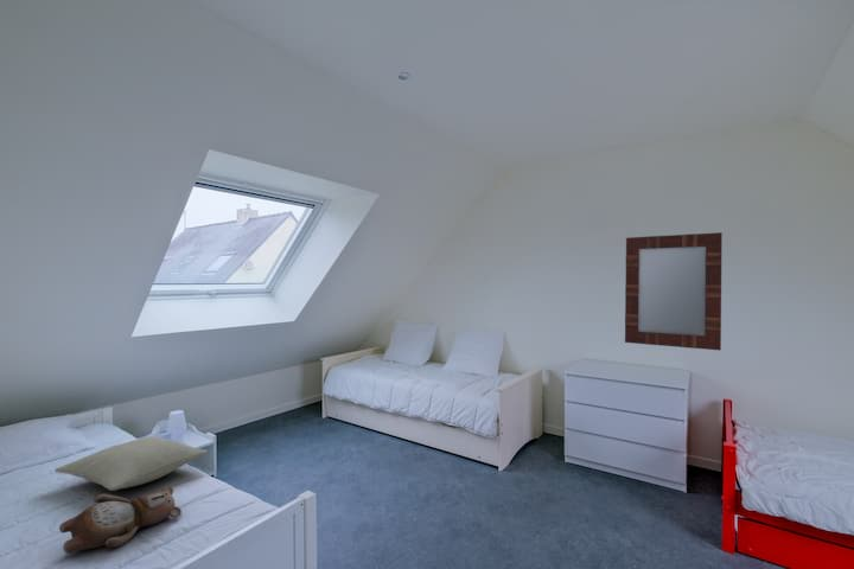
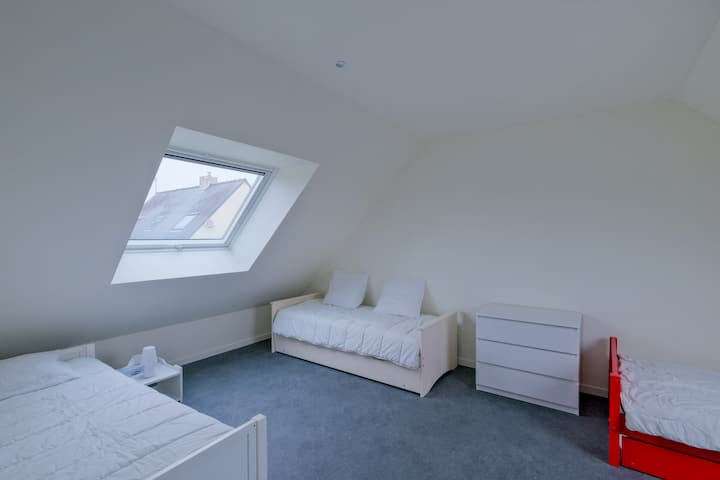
- home mirror [624,231,724,352]
- pillow [53,435,209,492]
- teddy bear [58,486,183,555]
